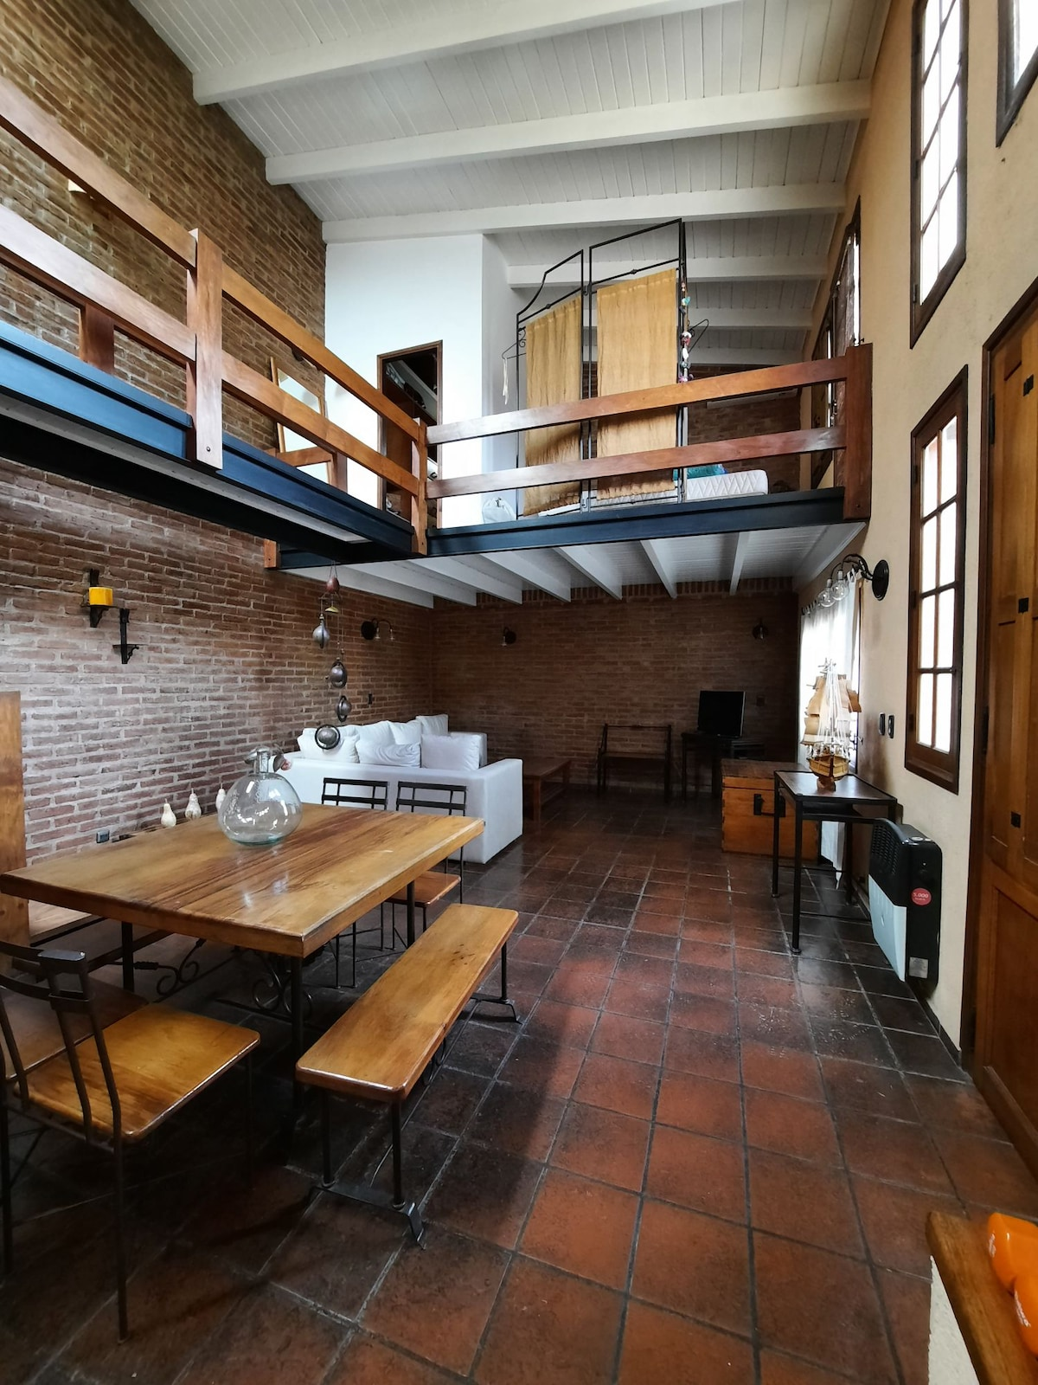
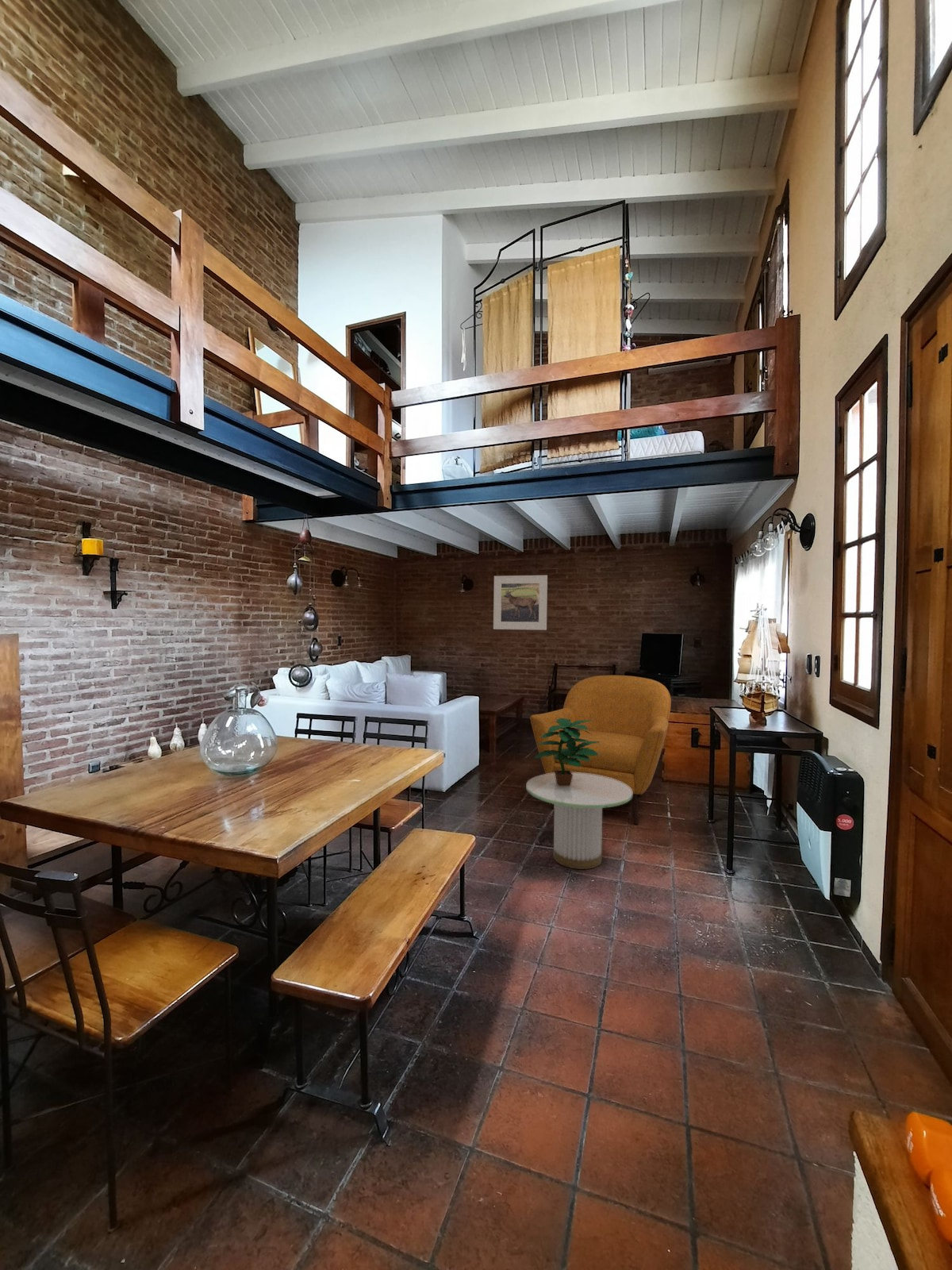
+ armchair [529,675,672,825]
+ side table [525,772,632,870]
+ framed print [493,575,548,631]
+ potted plant [534,718,601,786]
